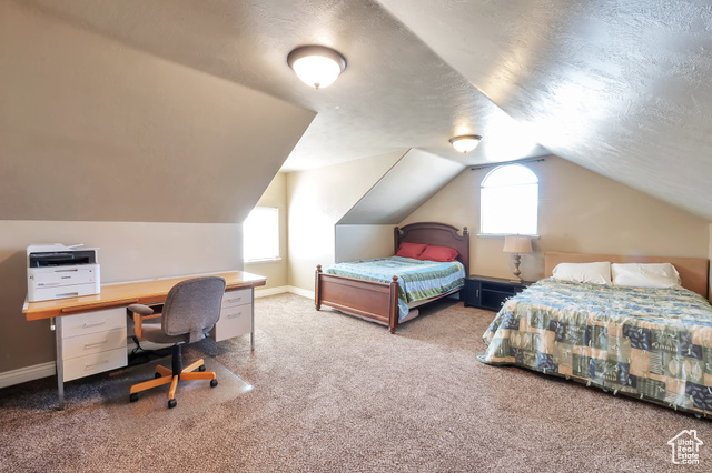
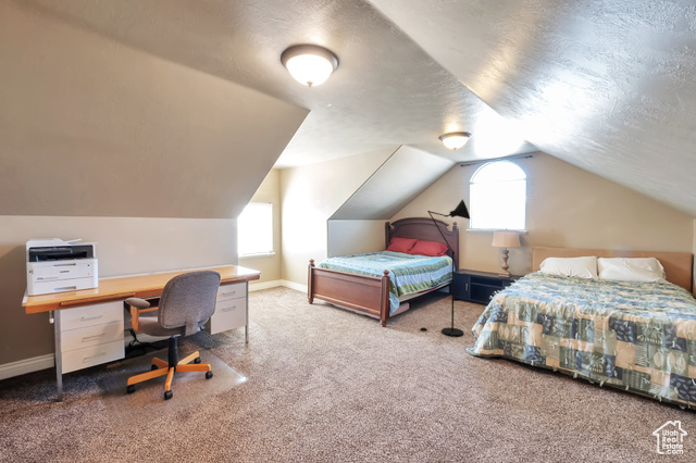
+ floor lamp [418,199,471,338]
